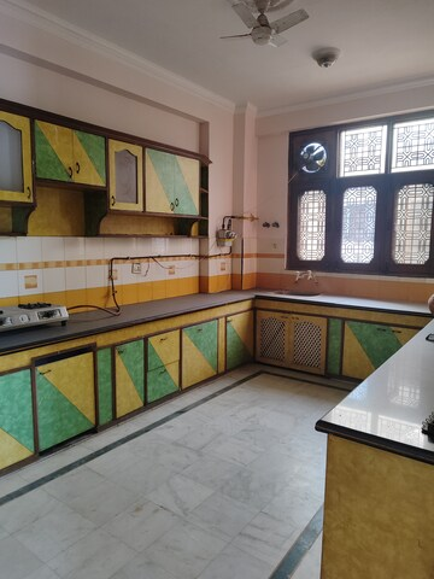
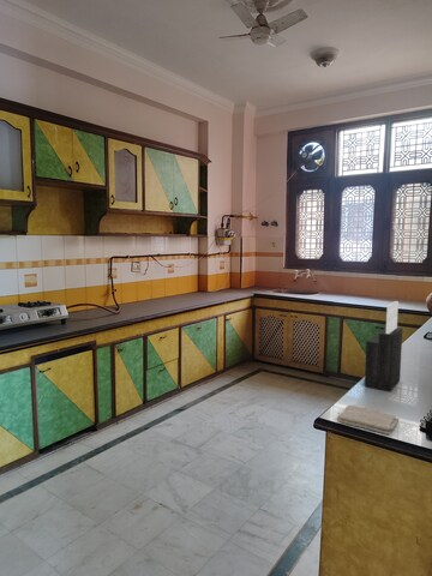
+ knife block [364,300,403,392]
+ washcloth [336,404,400,436]
